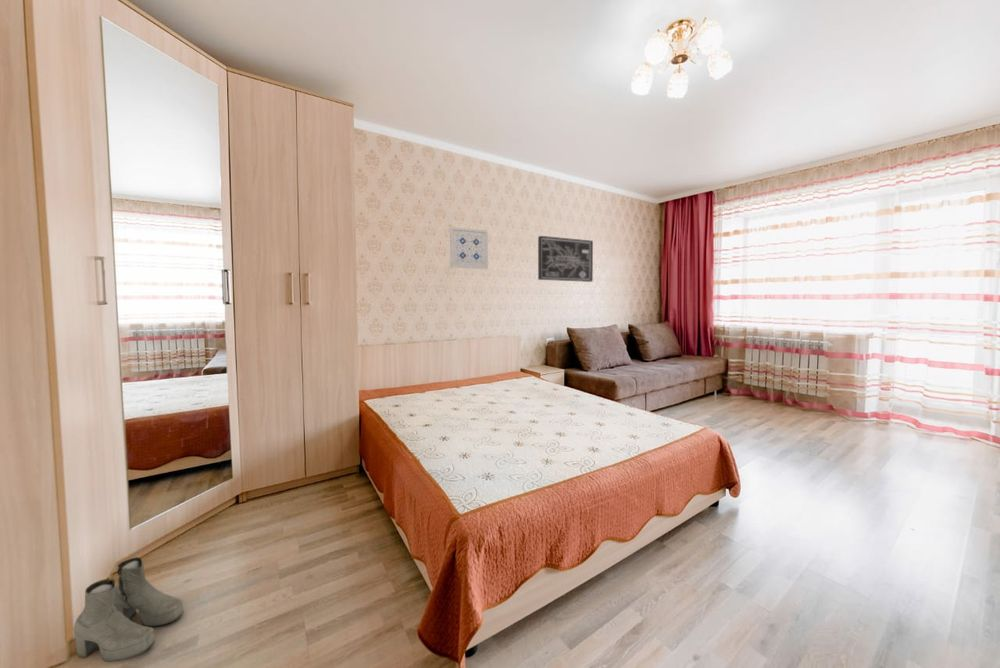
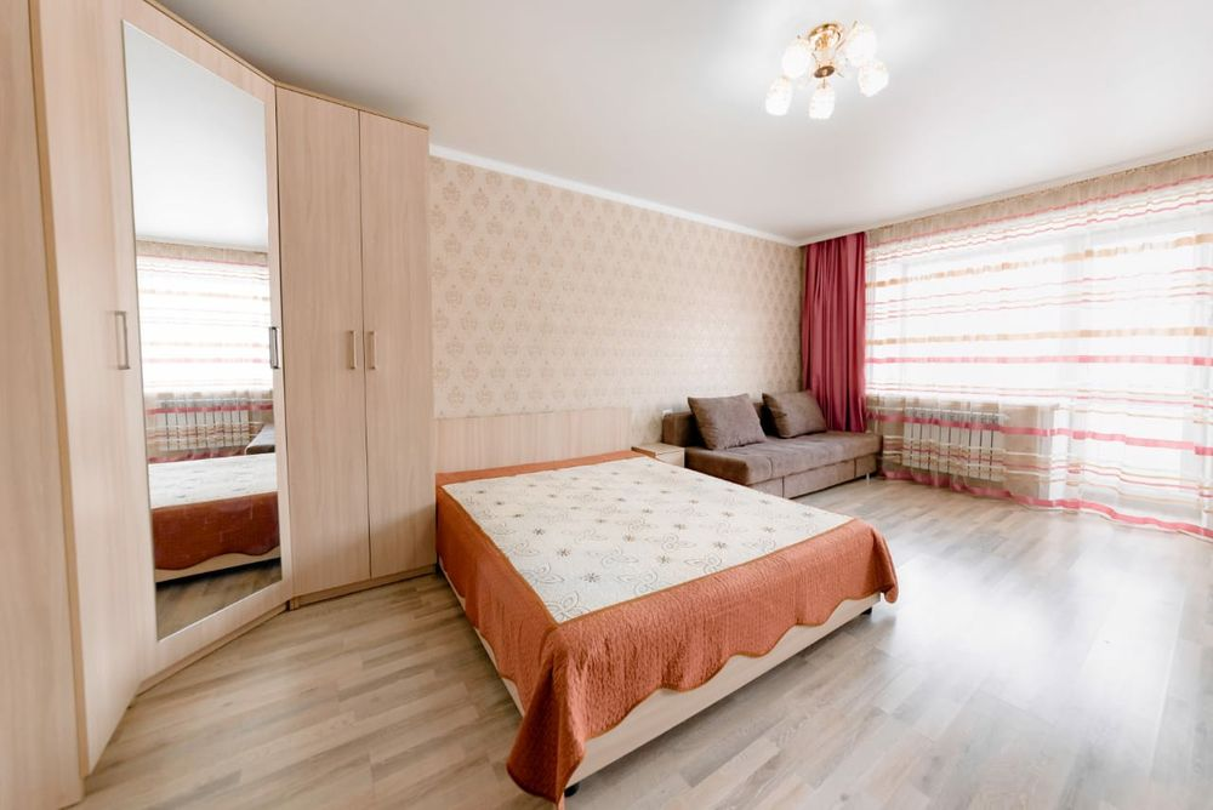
- boots [73,556,185,663]
- wall art [449,226,489,270]
- wall art [537,235,594,283]
